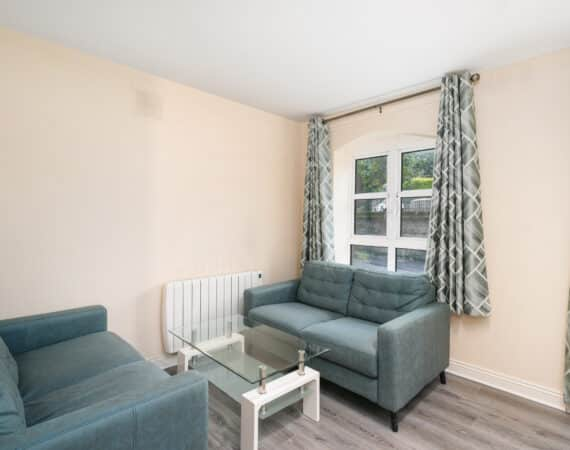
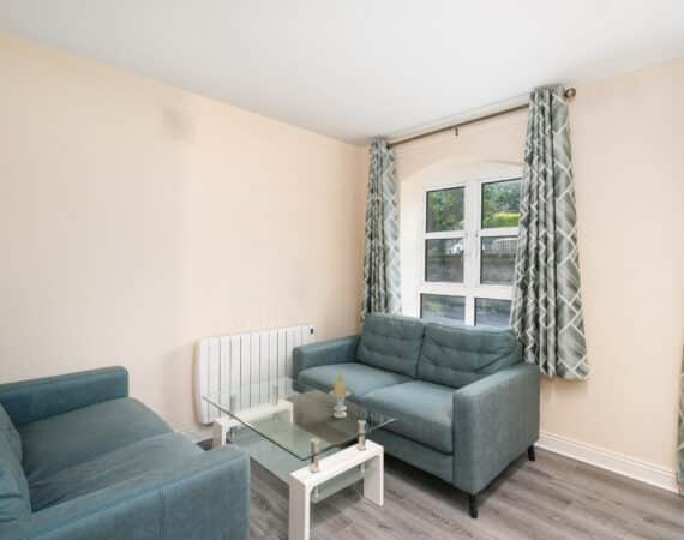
+ candle [329,372,353,419]
